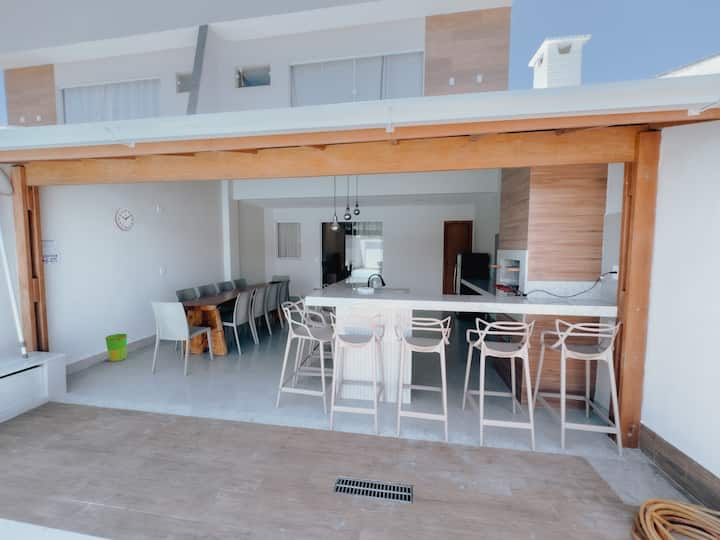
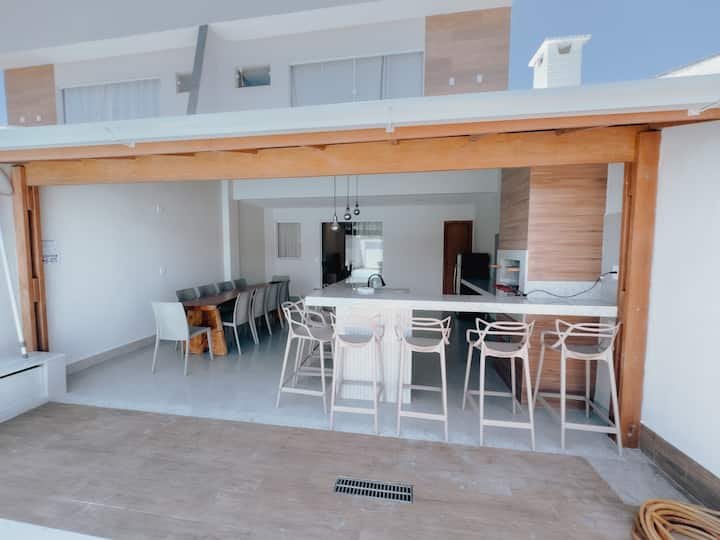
- wall clock [114,207,135,232]
- waste bin [105,333,128,362]
